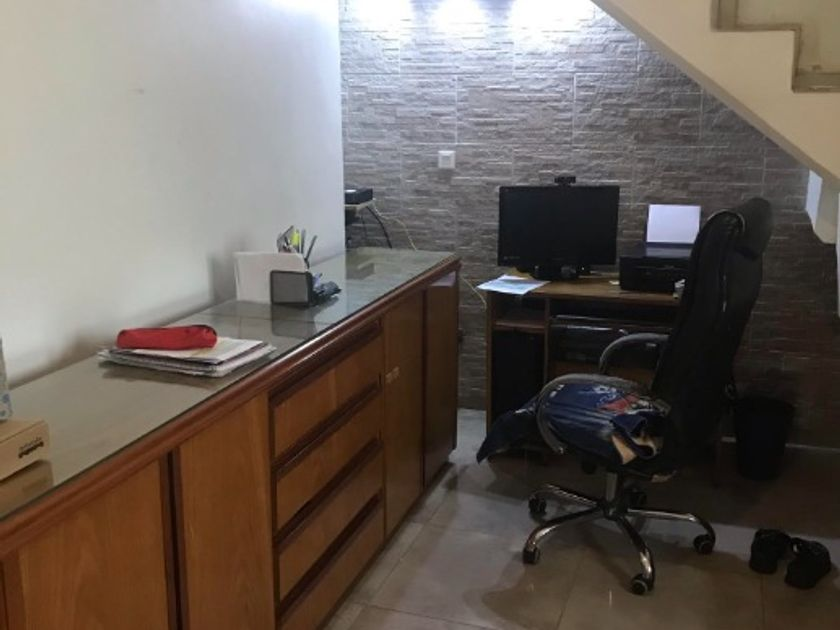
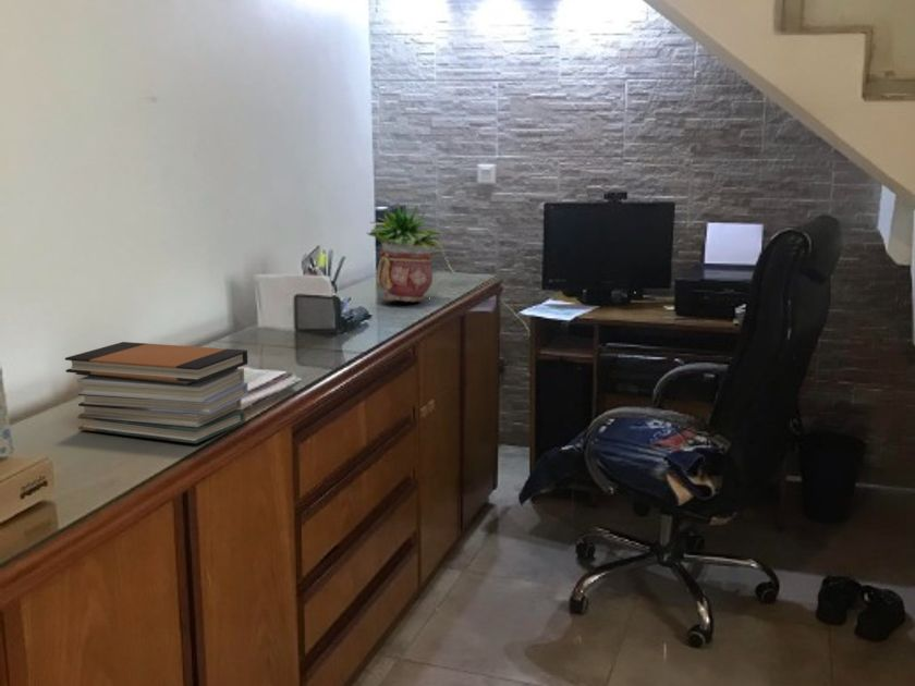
+ potted plant [366,203,448,303]
+ book stack [64,341,249,444]
